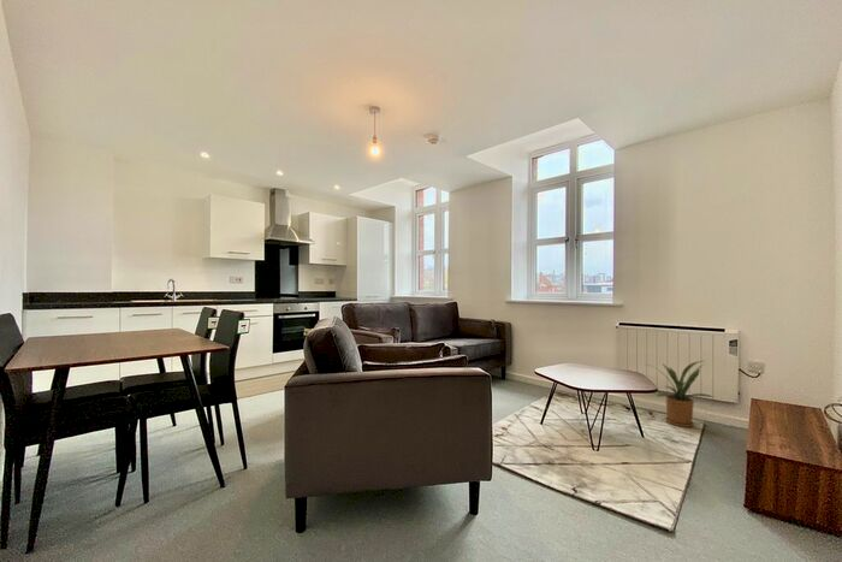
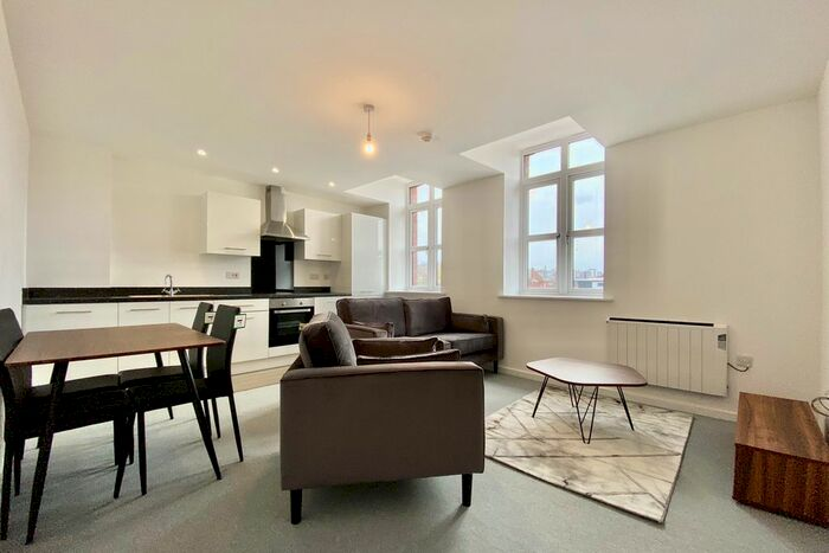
- house plant [646,360,716,428]
